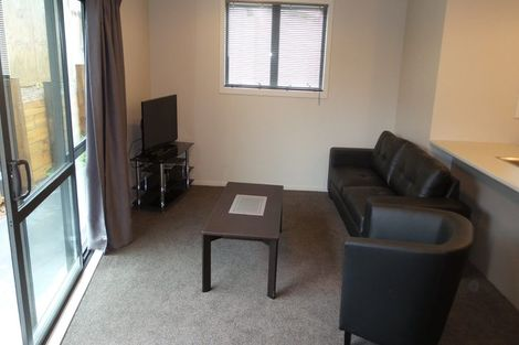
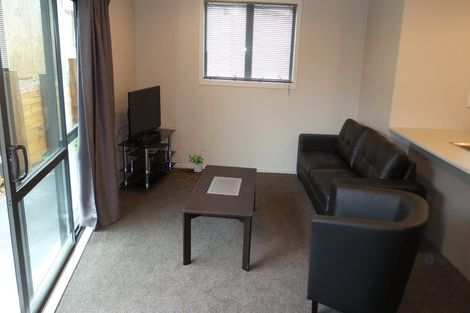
+ potted plant [187,152,205,173]
